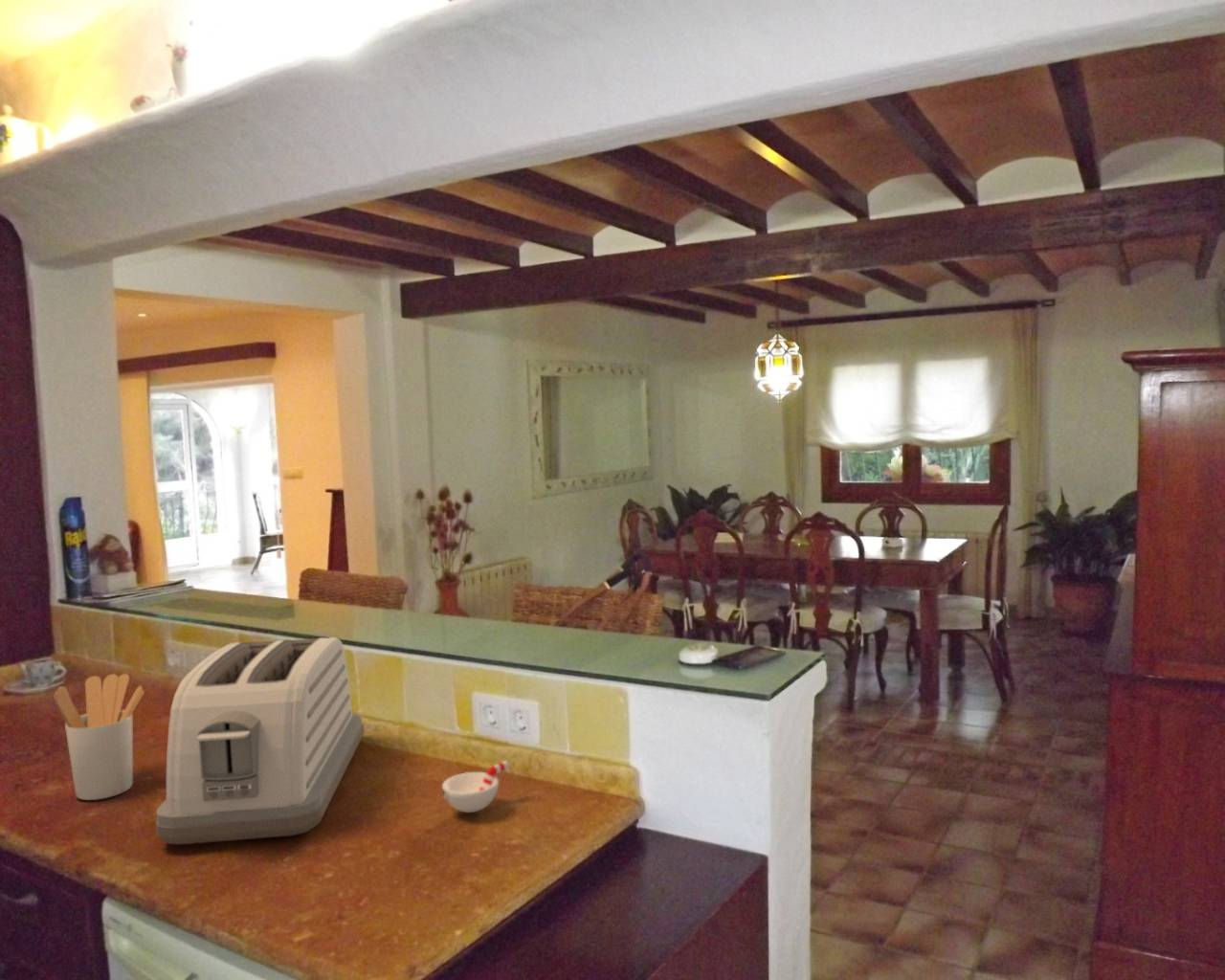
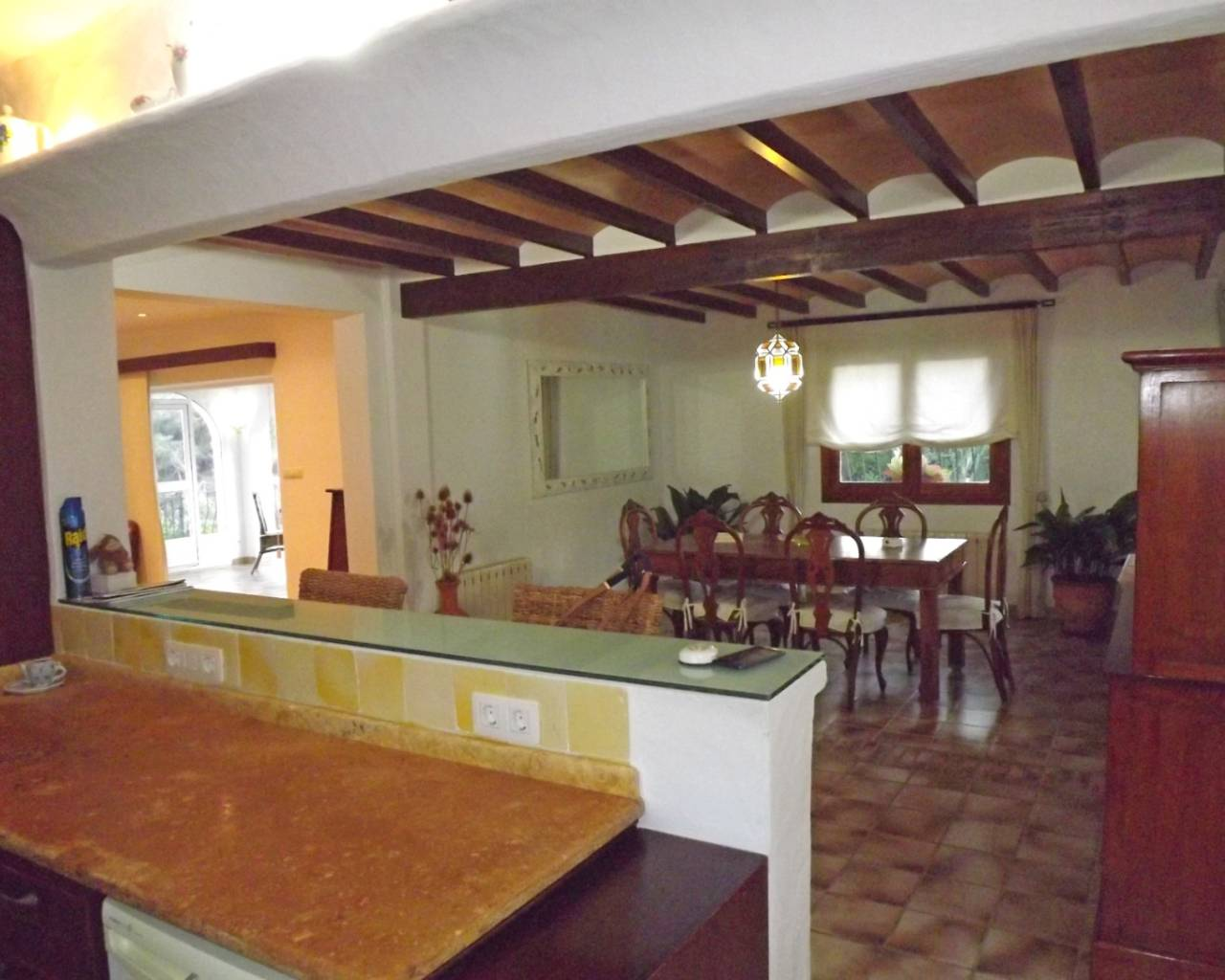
- utensil holder [54,673,145,801]
- toaster [155,636,365,845]
- cup [441,760,510,813]
